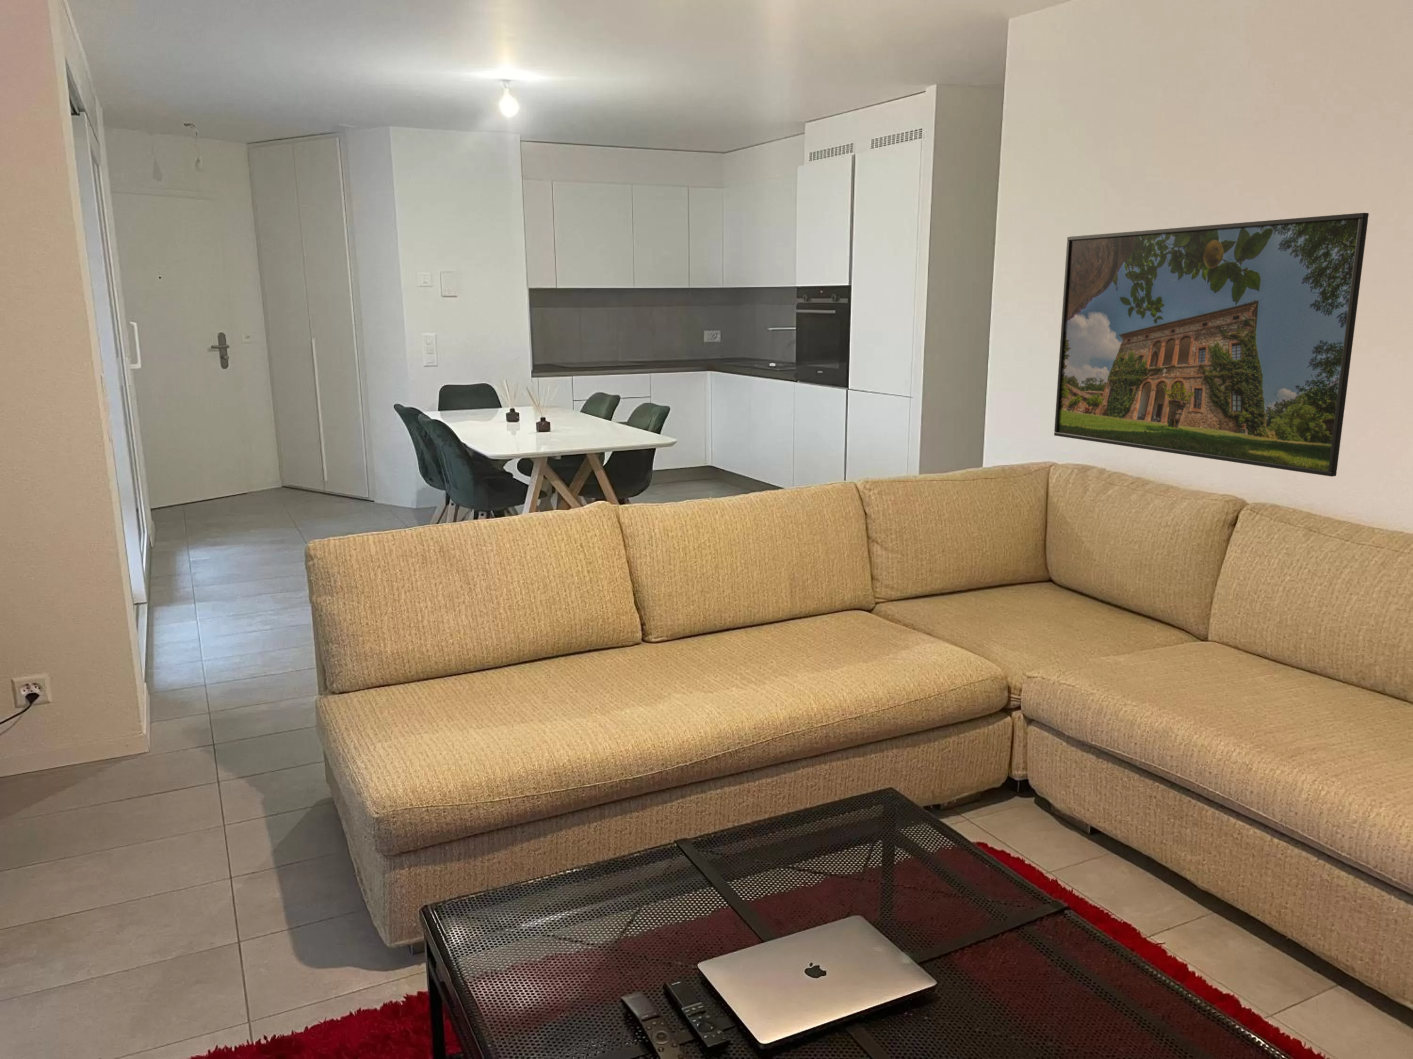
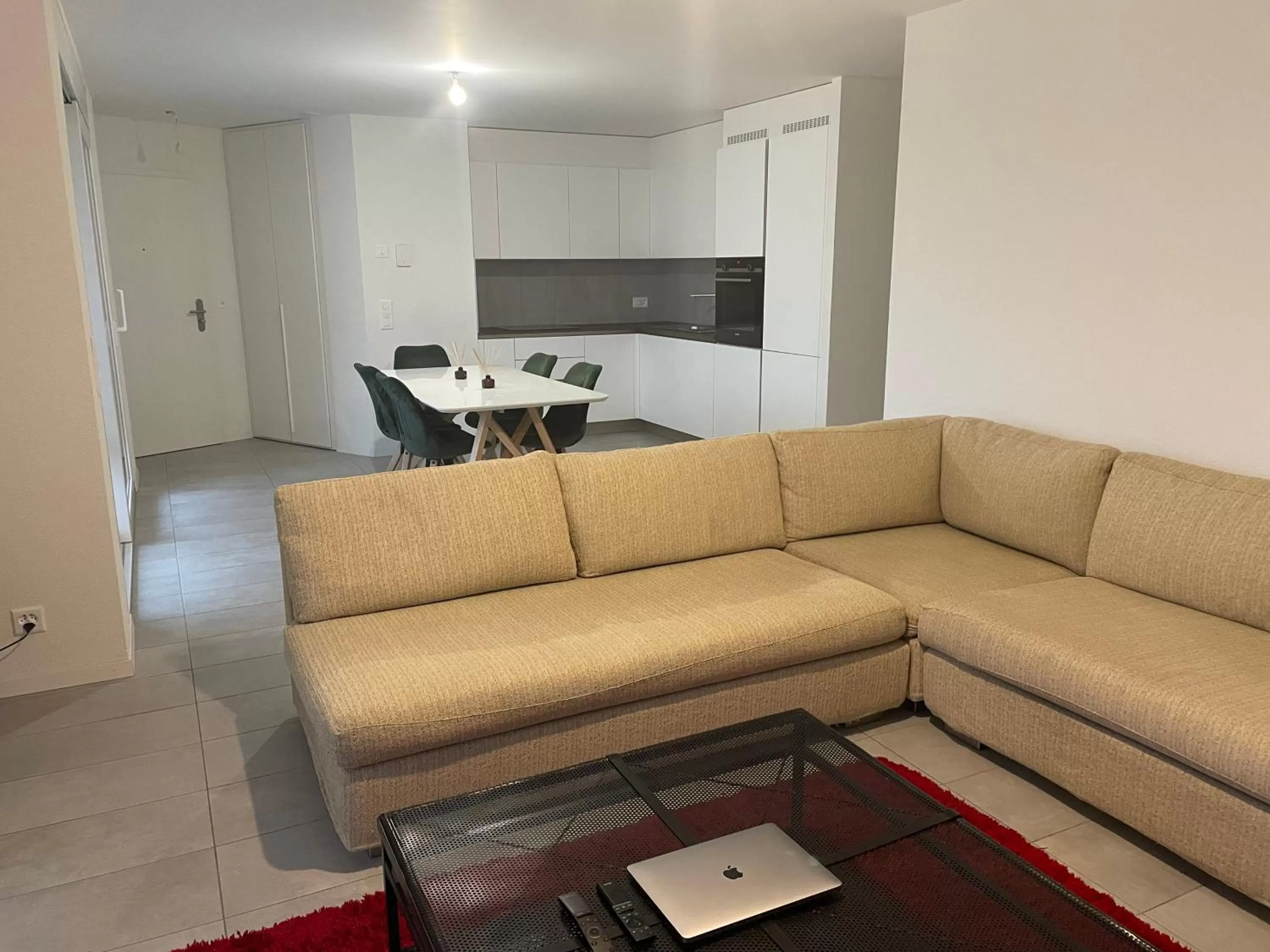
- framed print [1054,212,1370,477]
